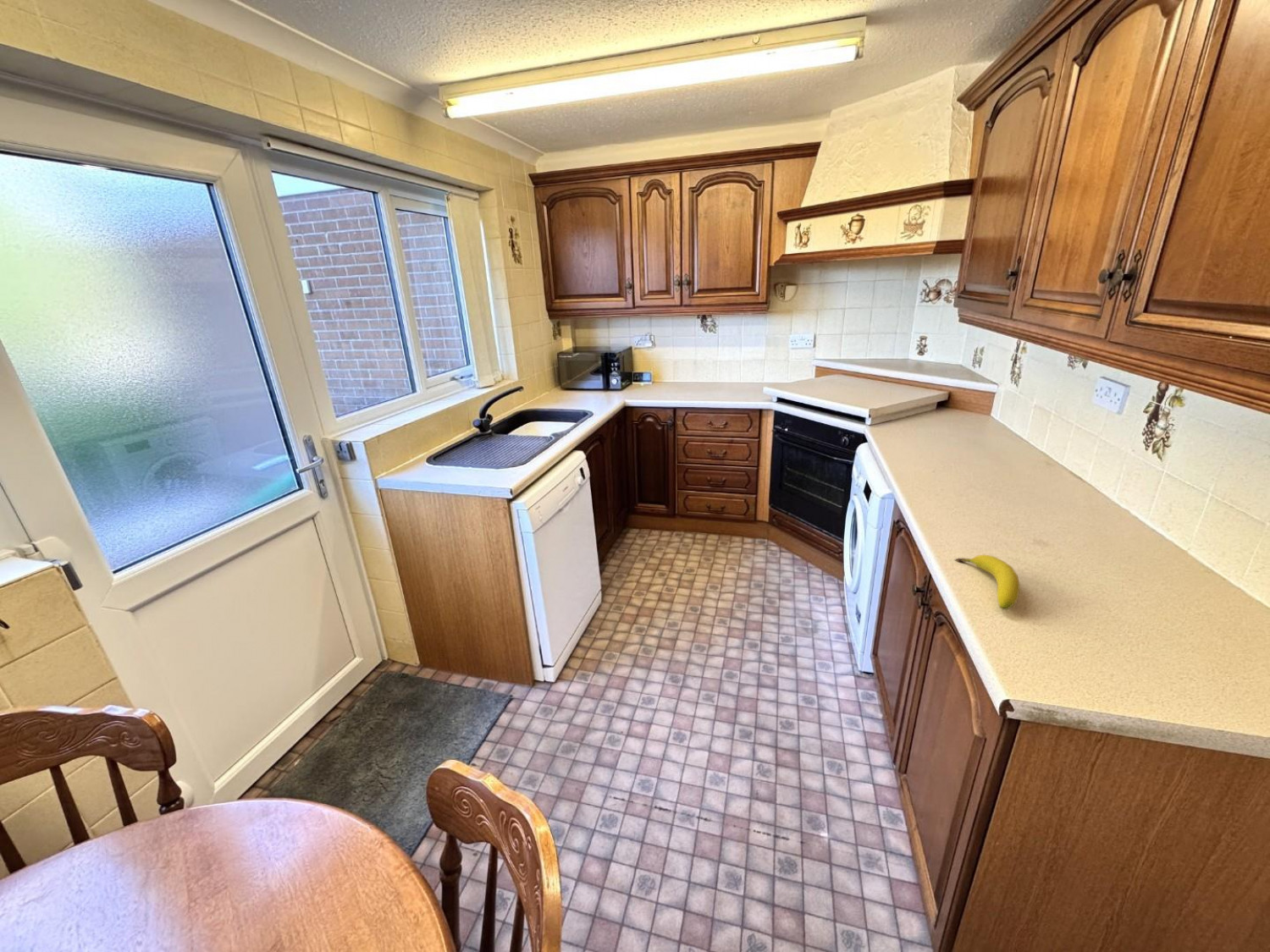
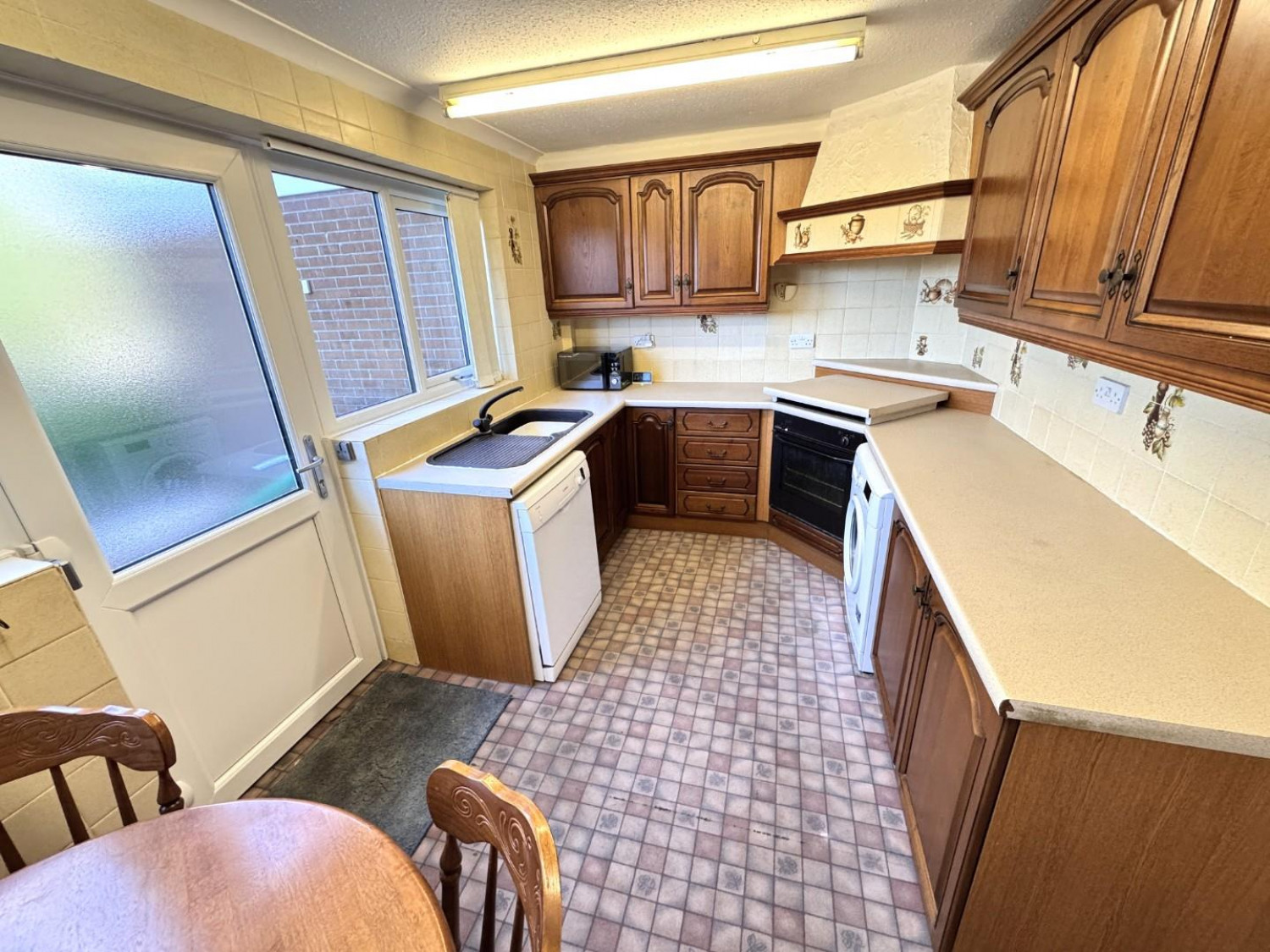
- fruit [954,553,1021,611]
